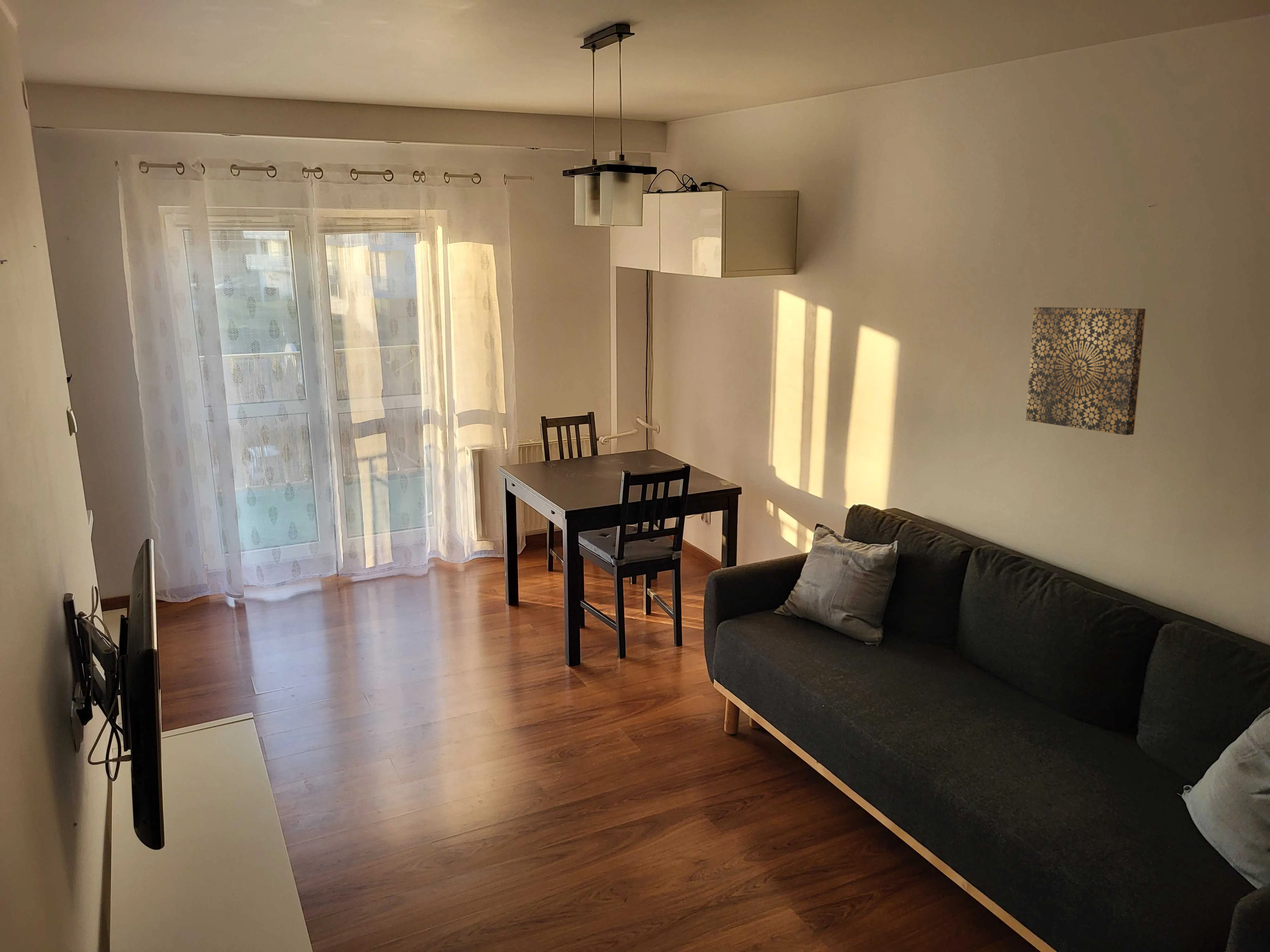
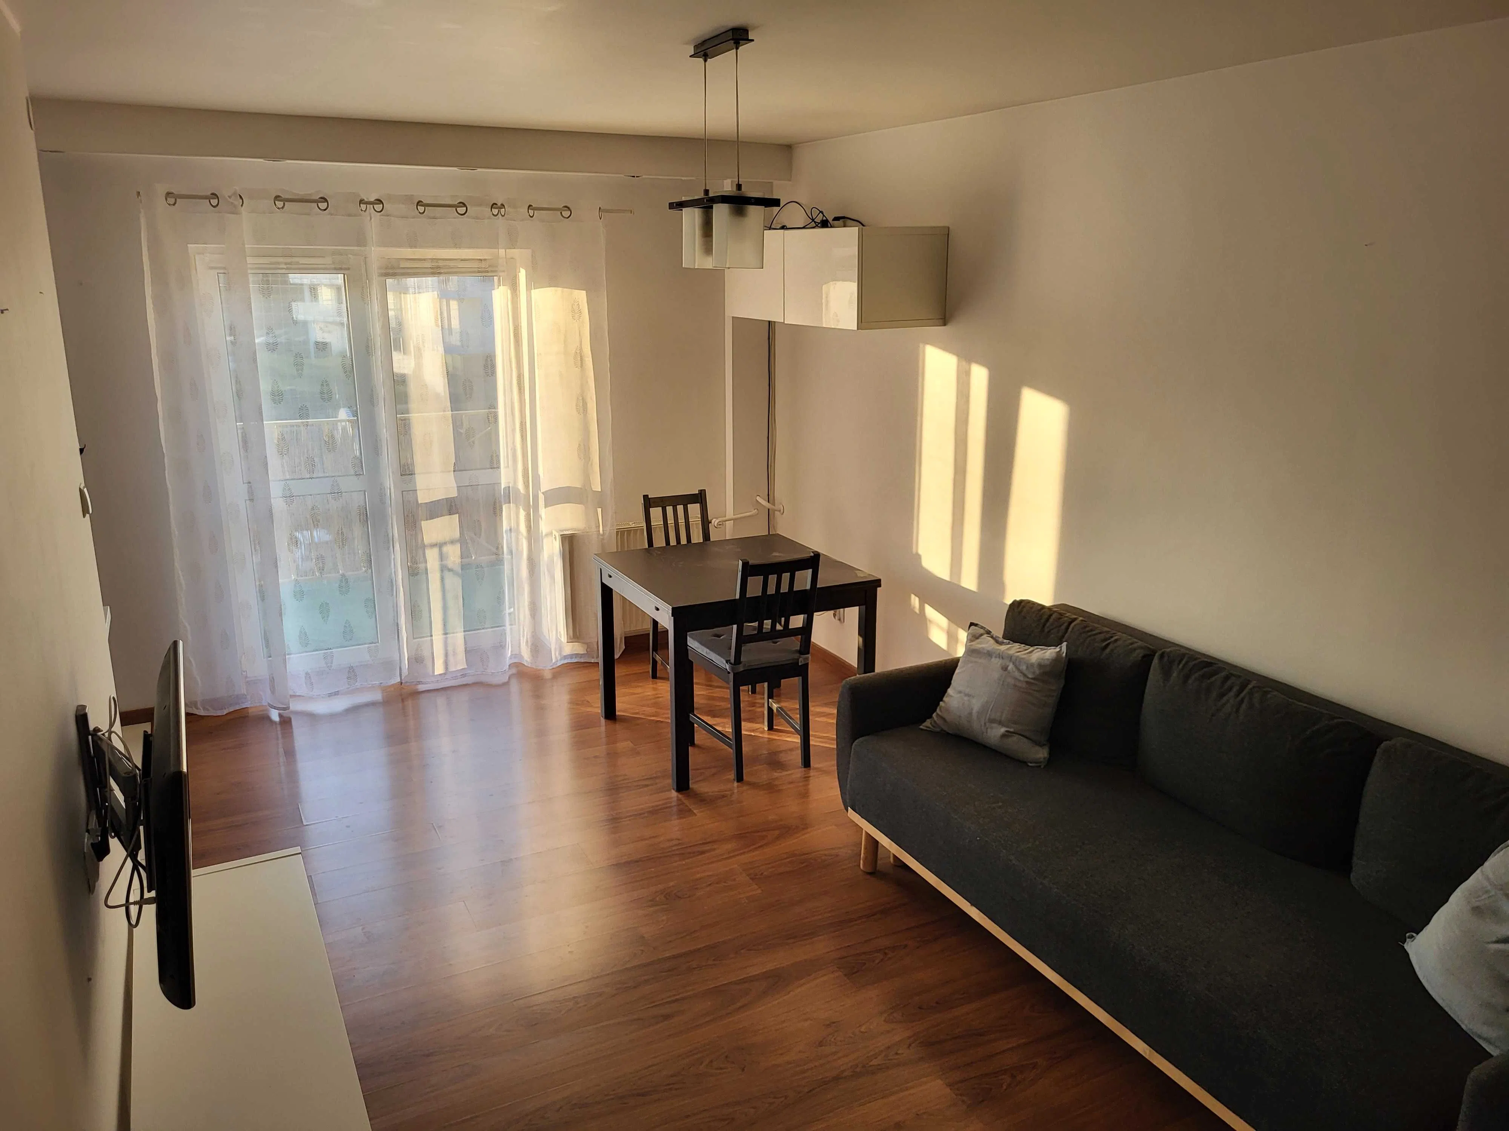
- wall art [1026,307,1146,435]
